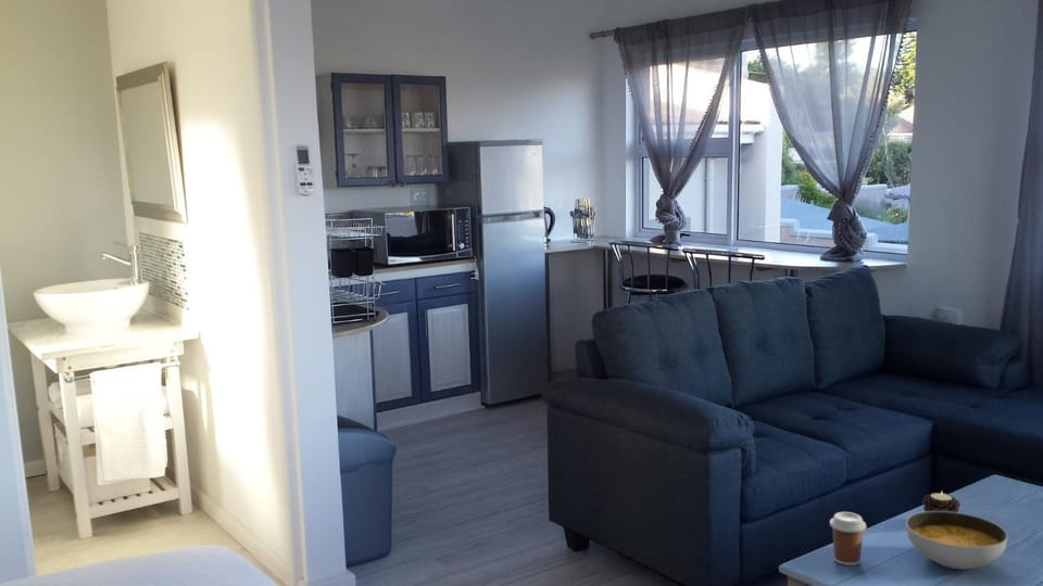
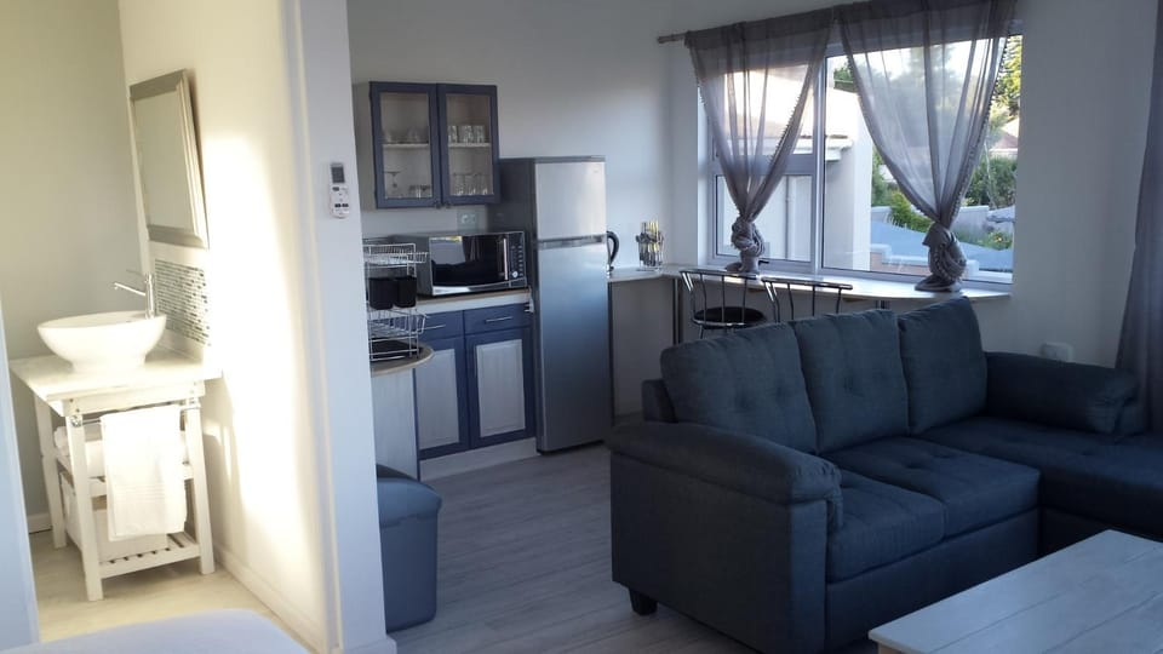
- coffee cup [829,511,867,566]
- soup bowl [905,511,1009,571]
- candle [921,492,962,513]
